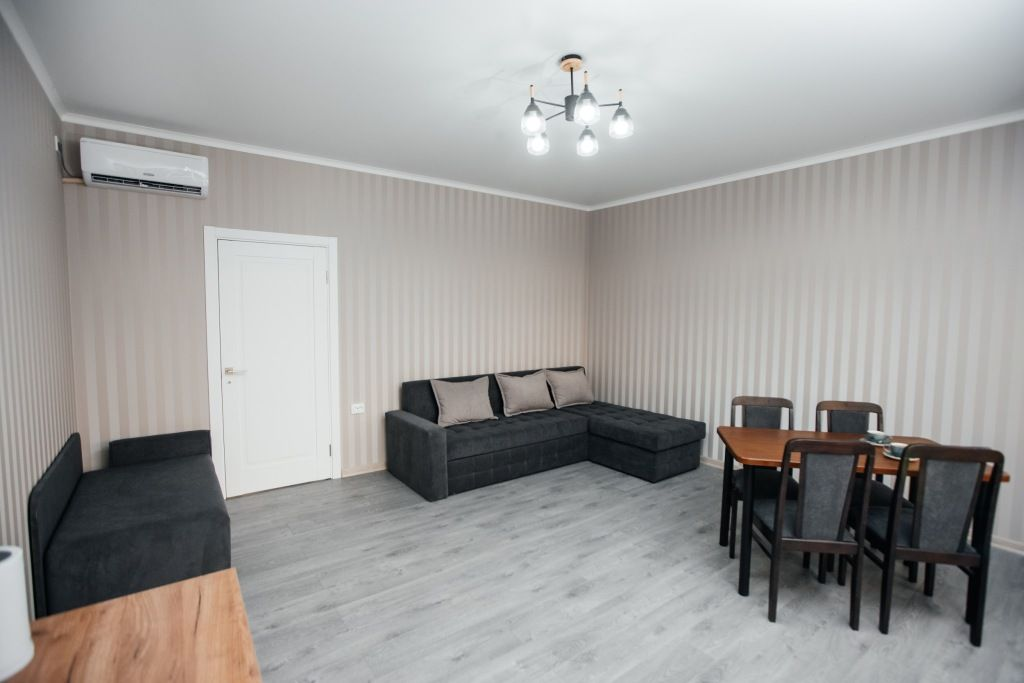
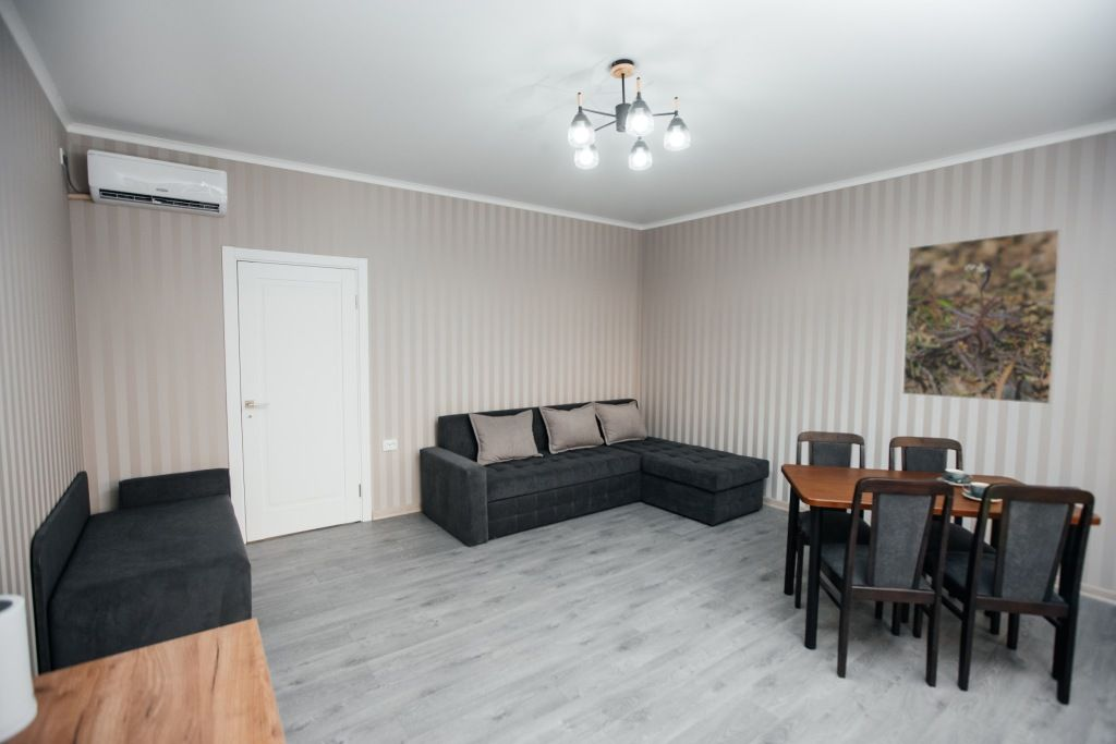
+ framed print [901,228,1062,405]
